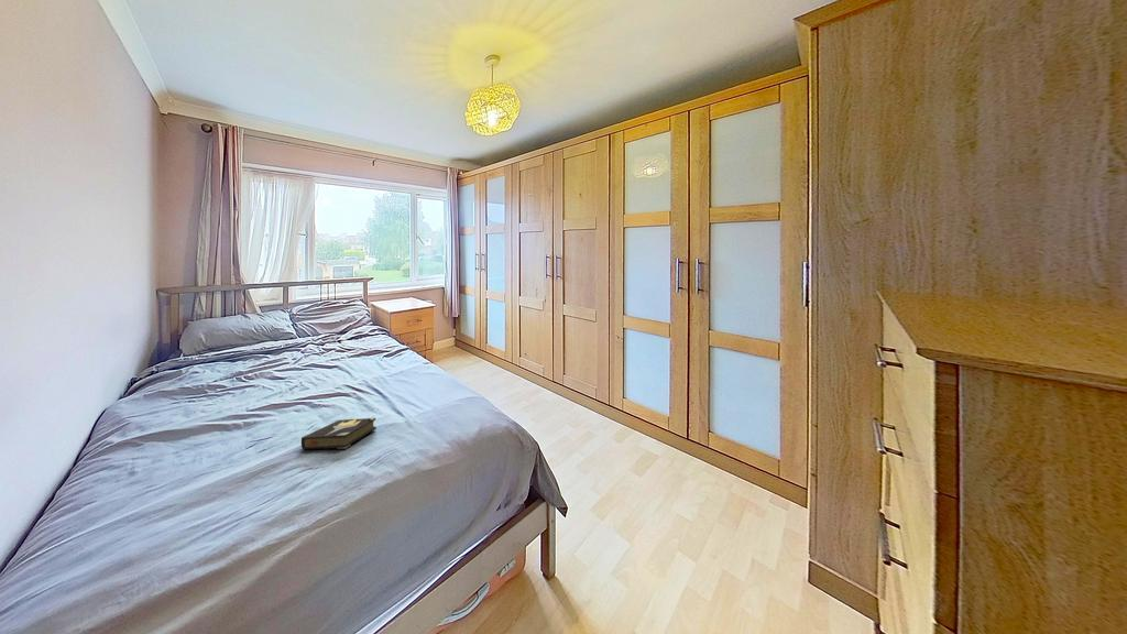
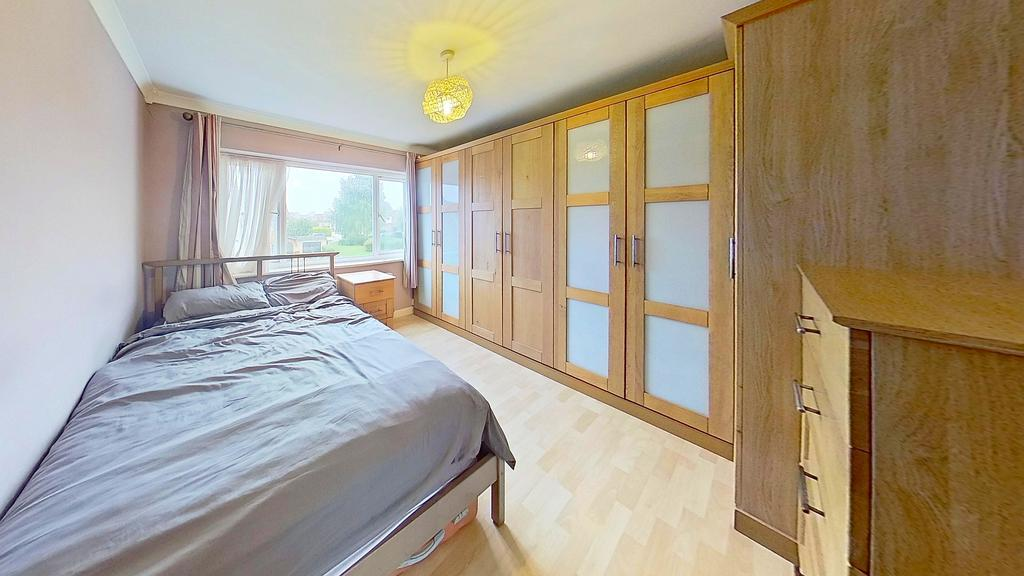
- hardback book [300,416,378,450]
